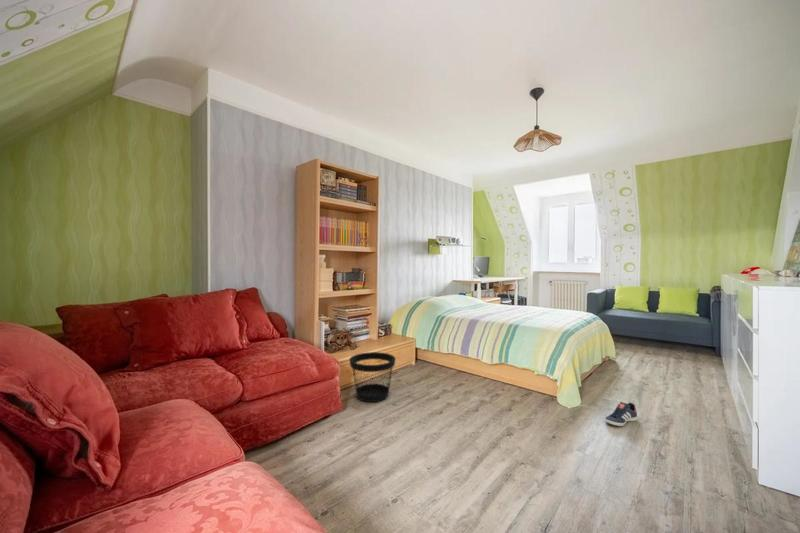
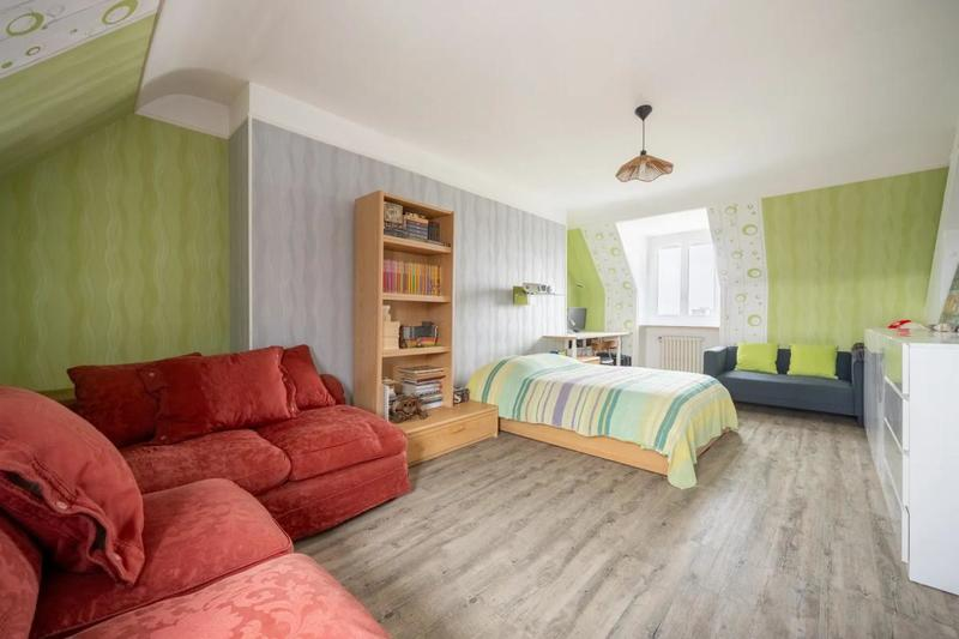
- sneaker [604,401,638,427]
- wastebasket [348,351,397,403]
